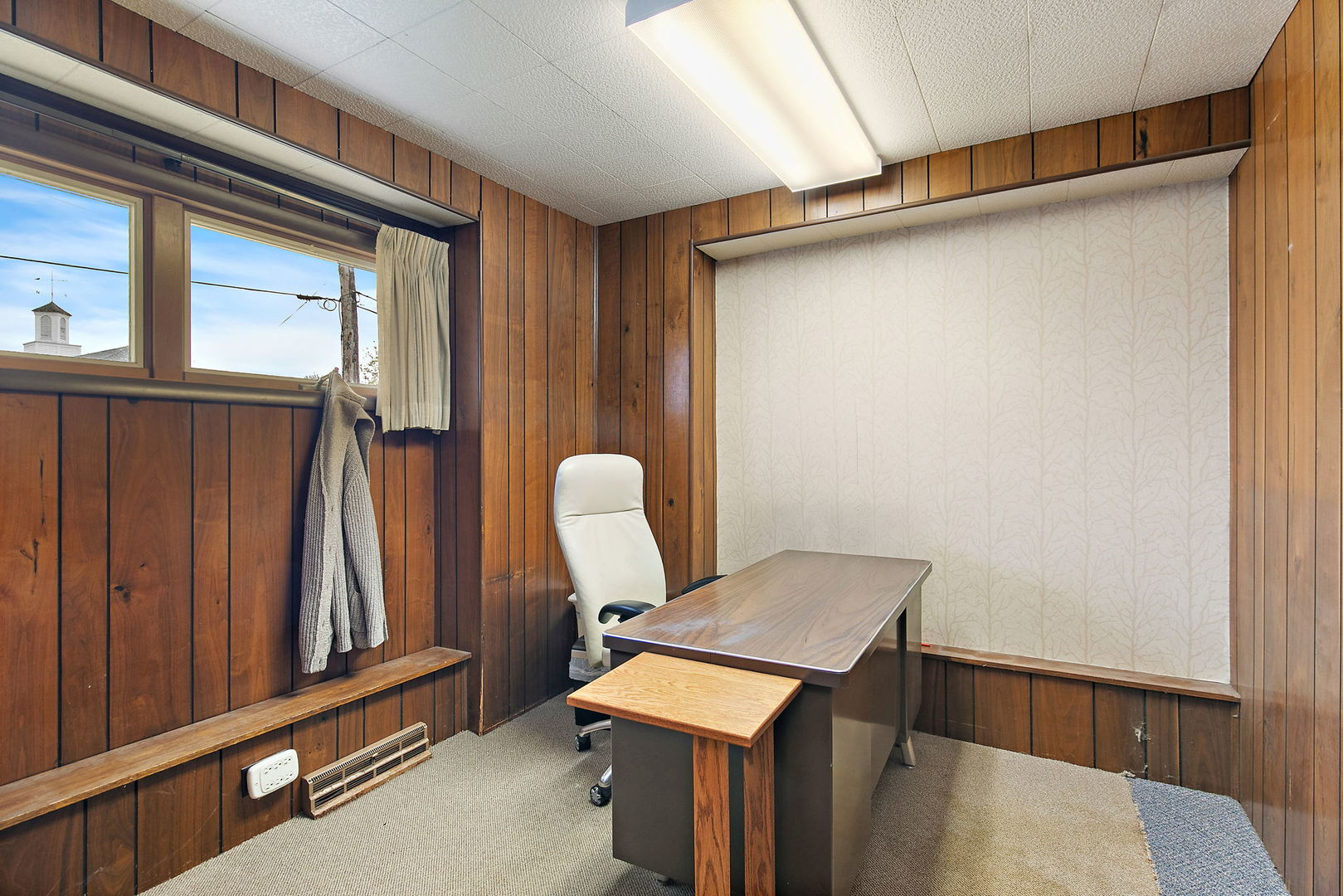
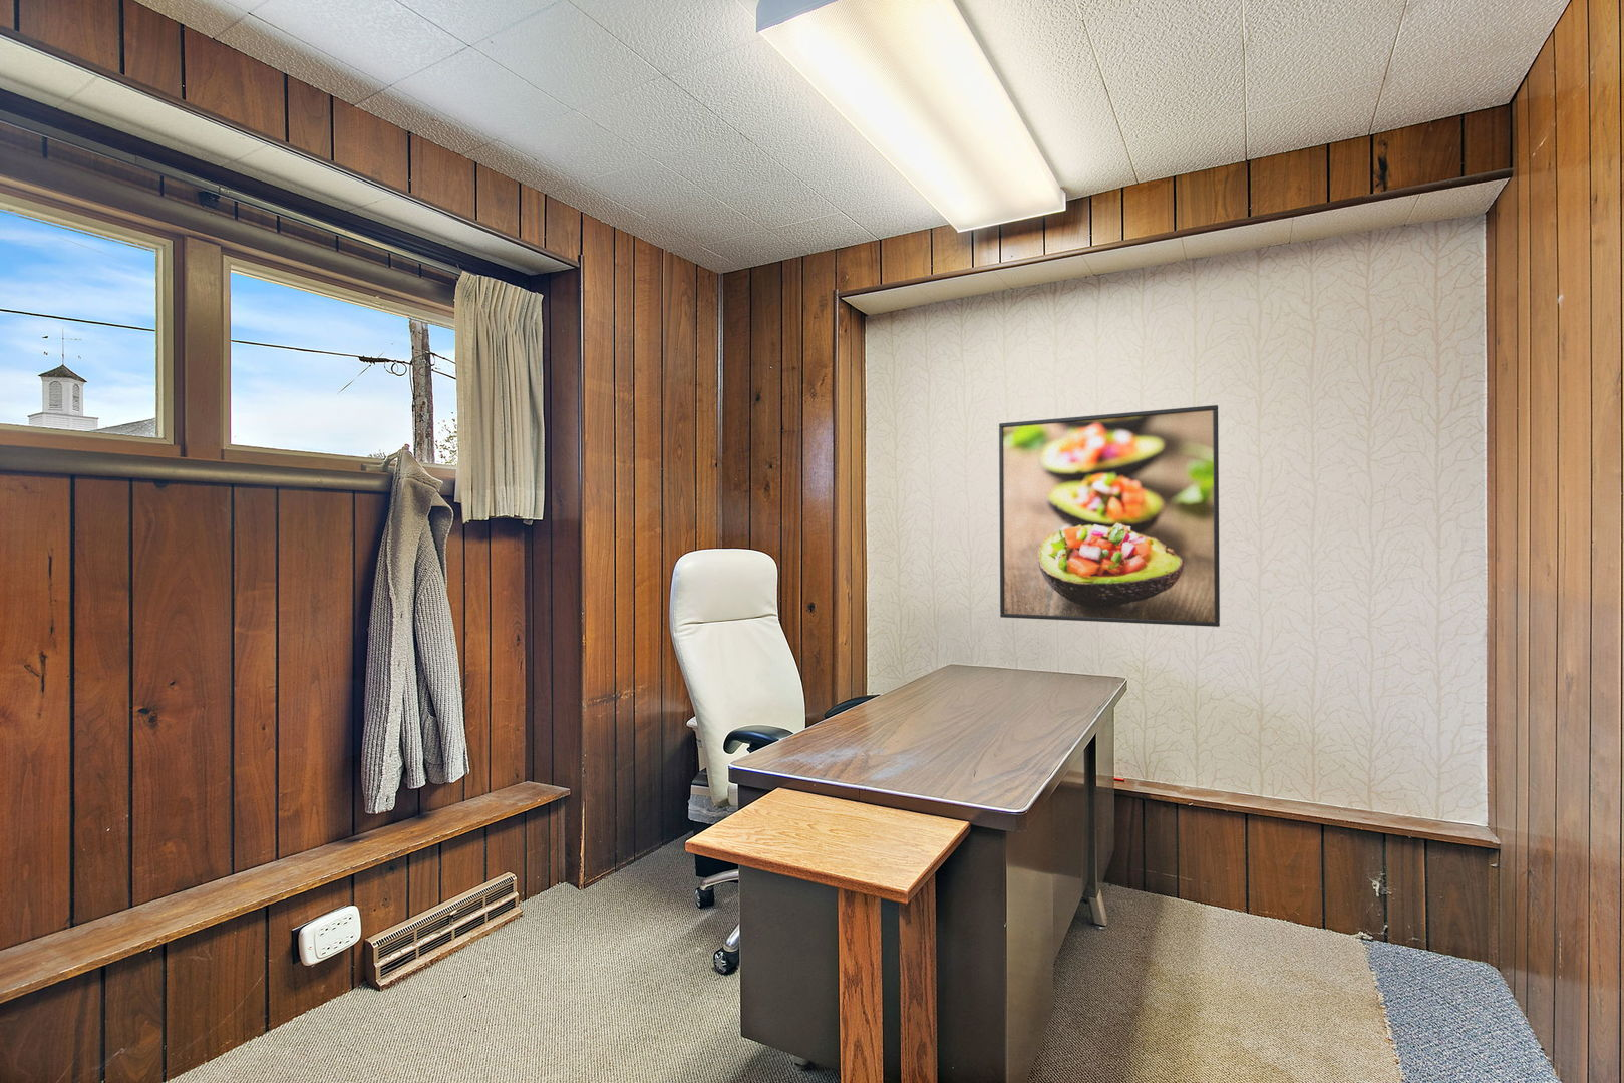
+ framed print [998,404,1221,627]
